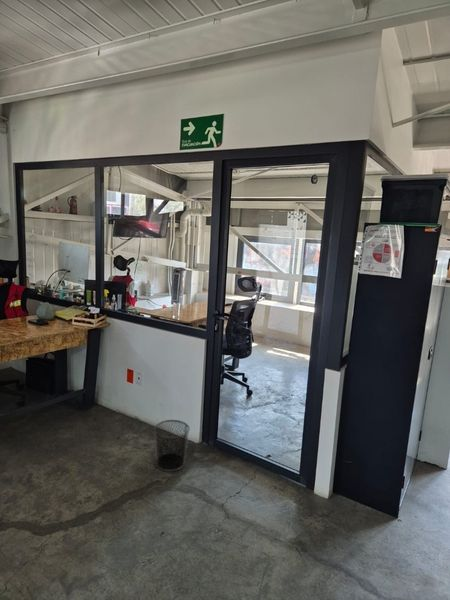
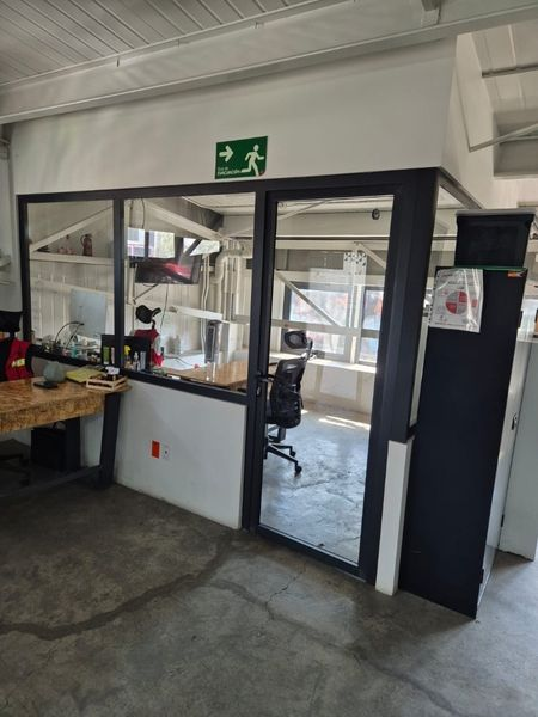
- waste bin [153,419,191,472]
